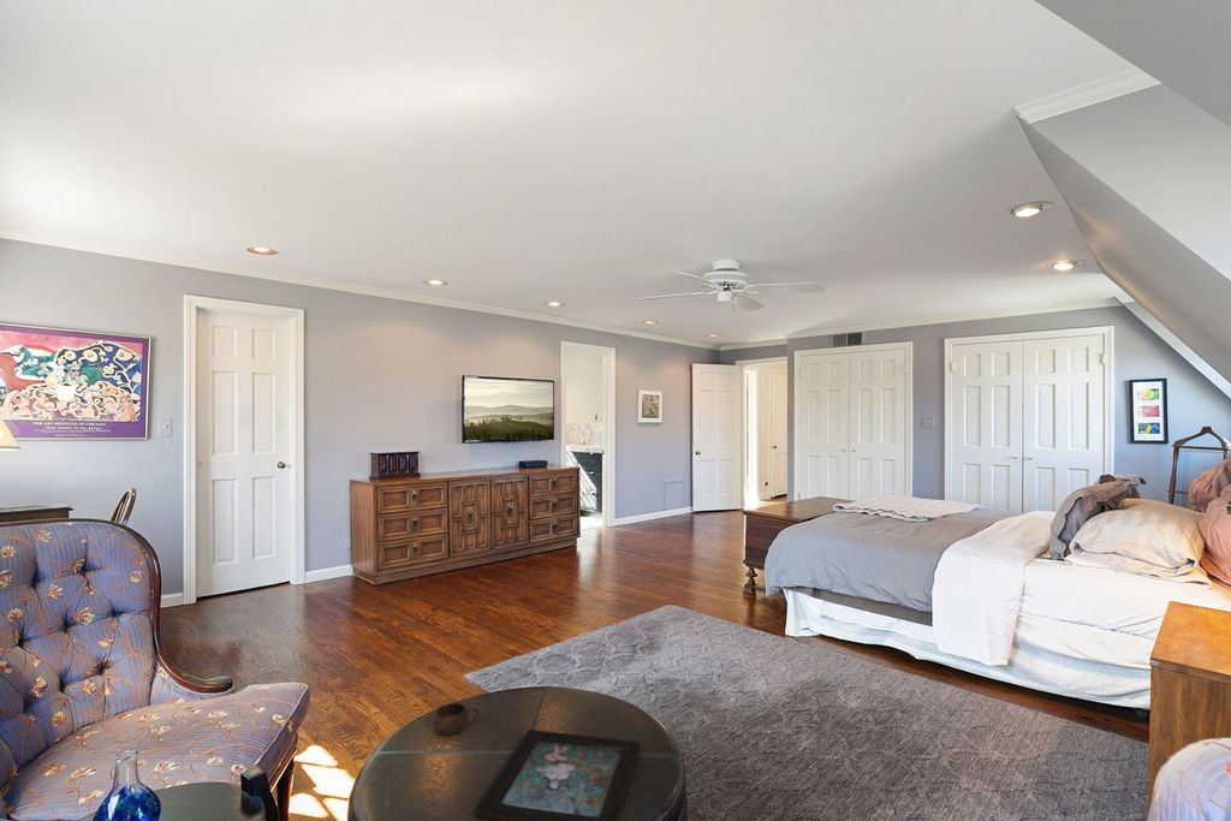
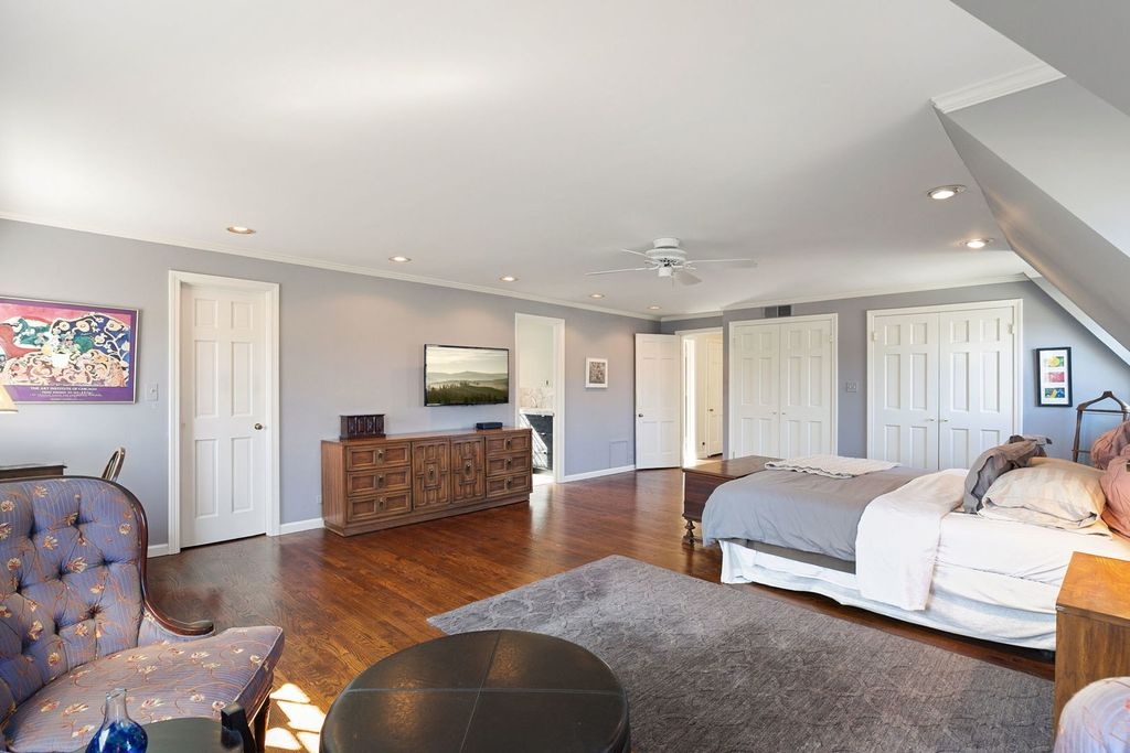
- decorative tray [474,728,641,821]
- cup [433,702,480,737]
